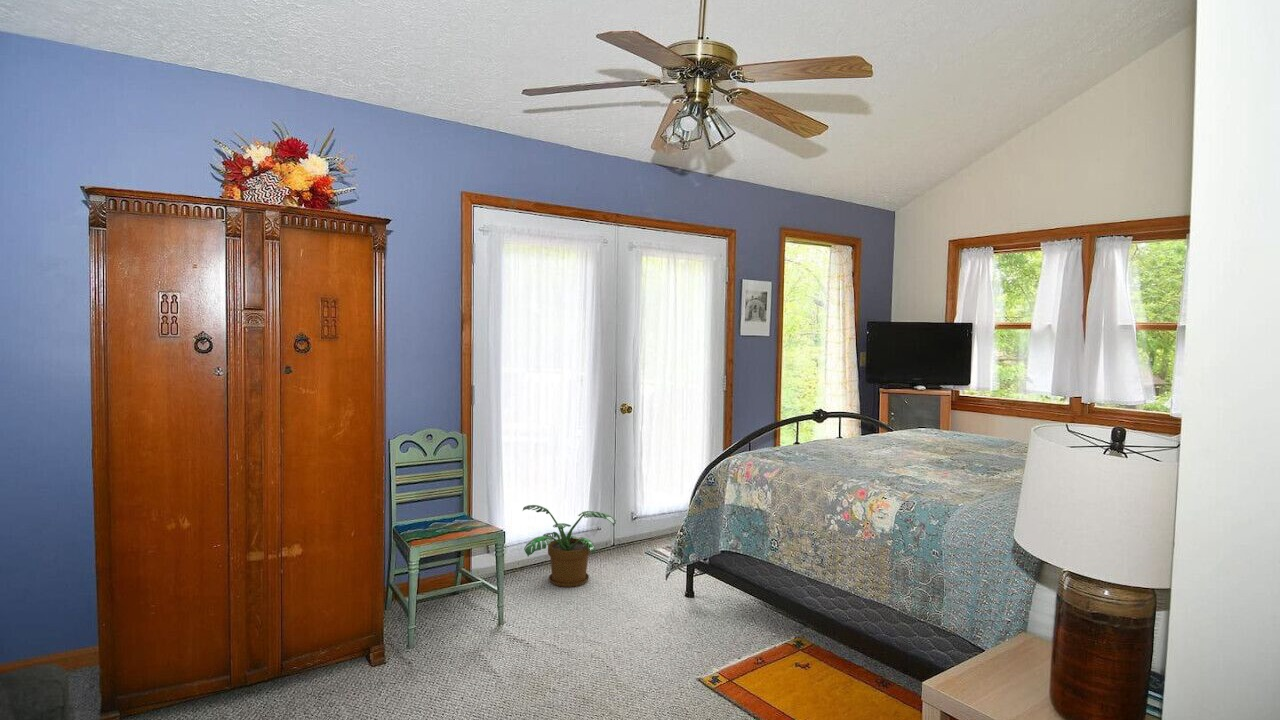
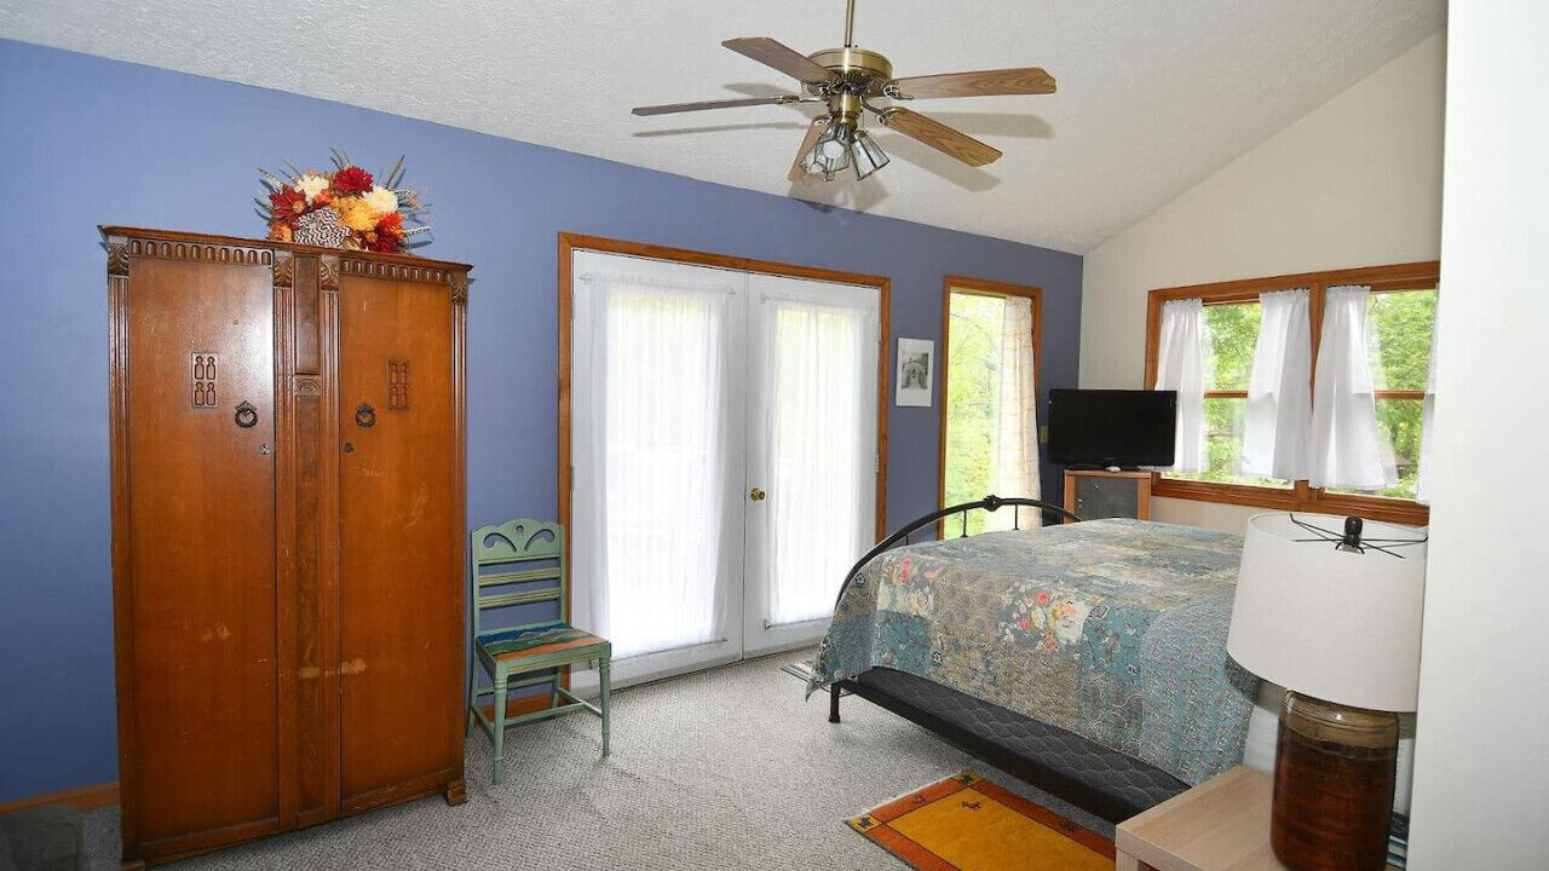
- potted plant [522,504,618,588]
